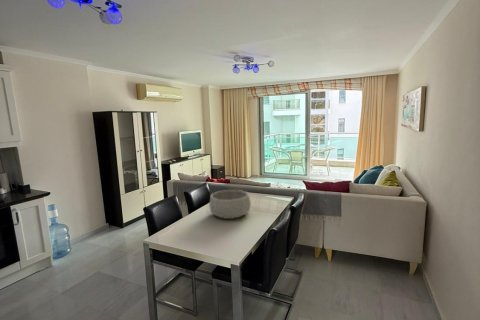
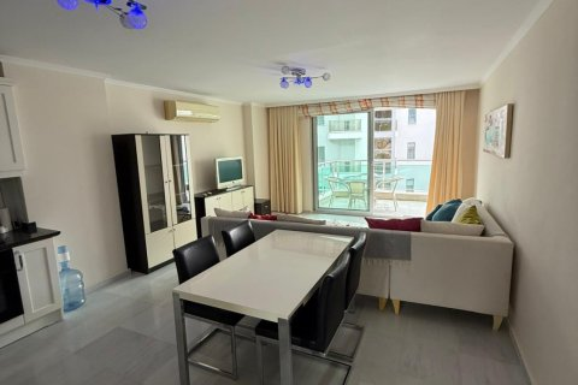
- decorative bowl [208,189,252,220]
